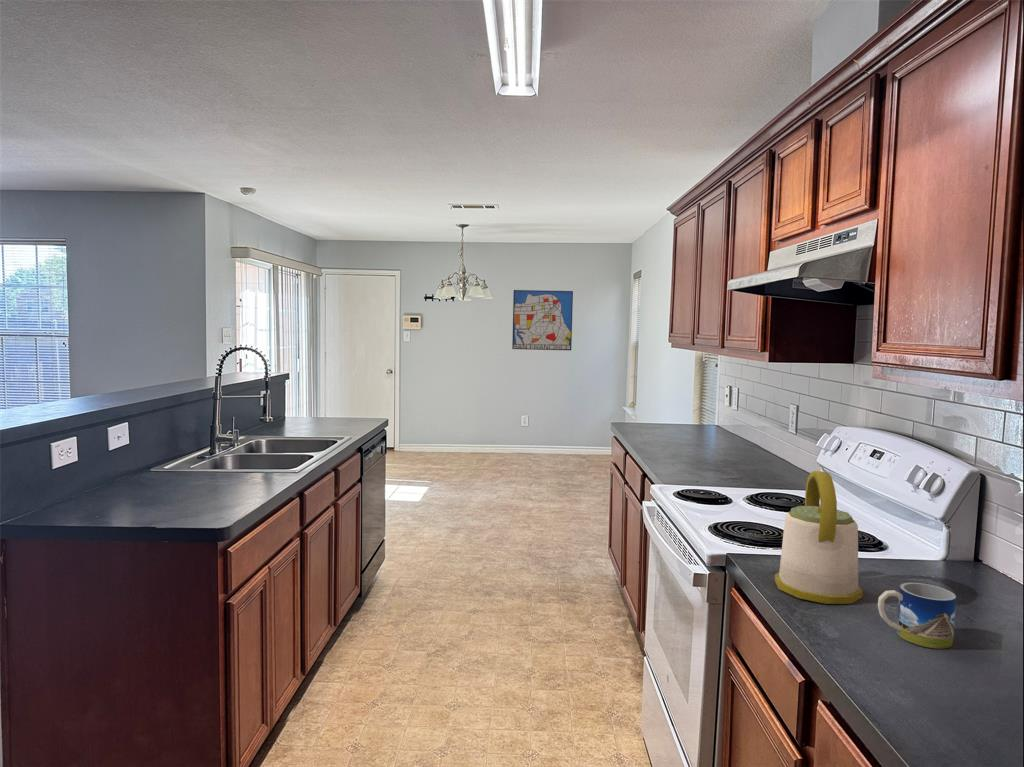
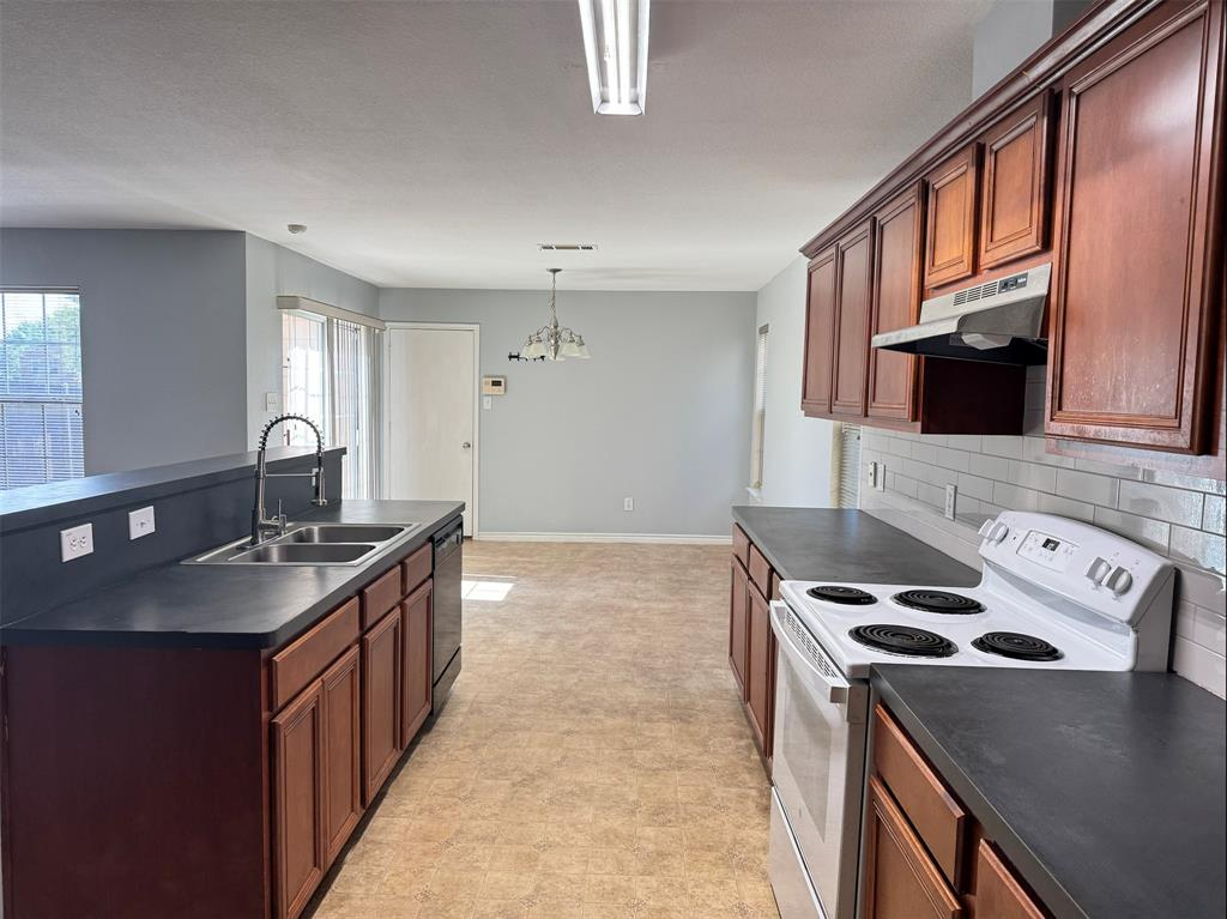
- kettle [774,470,864,605]
- mug [877,582,957,650]
- wall art [511,289,574,351]
